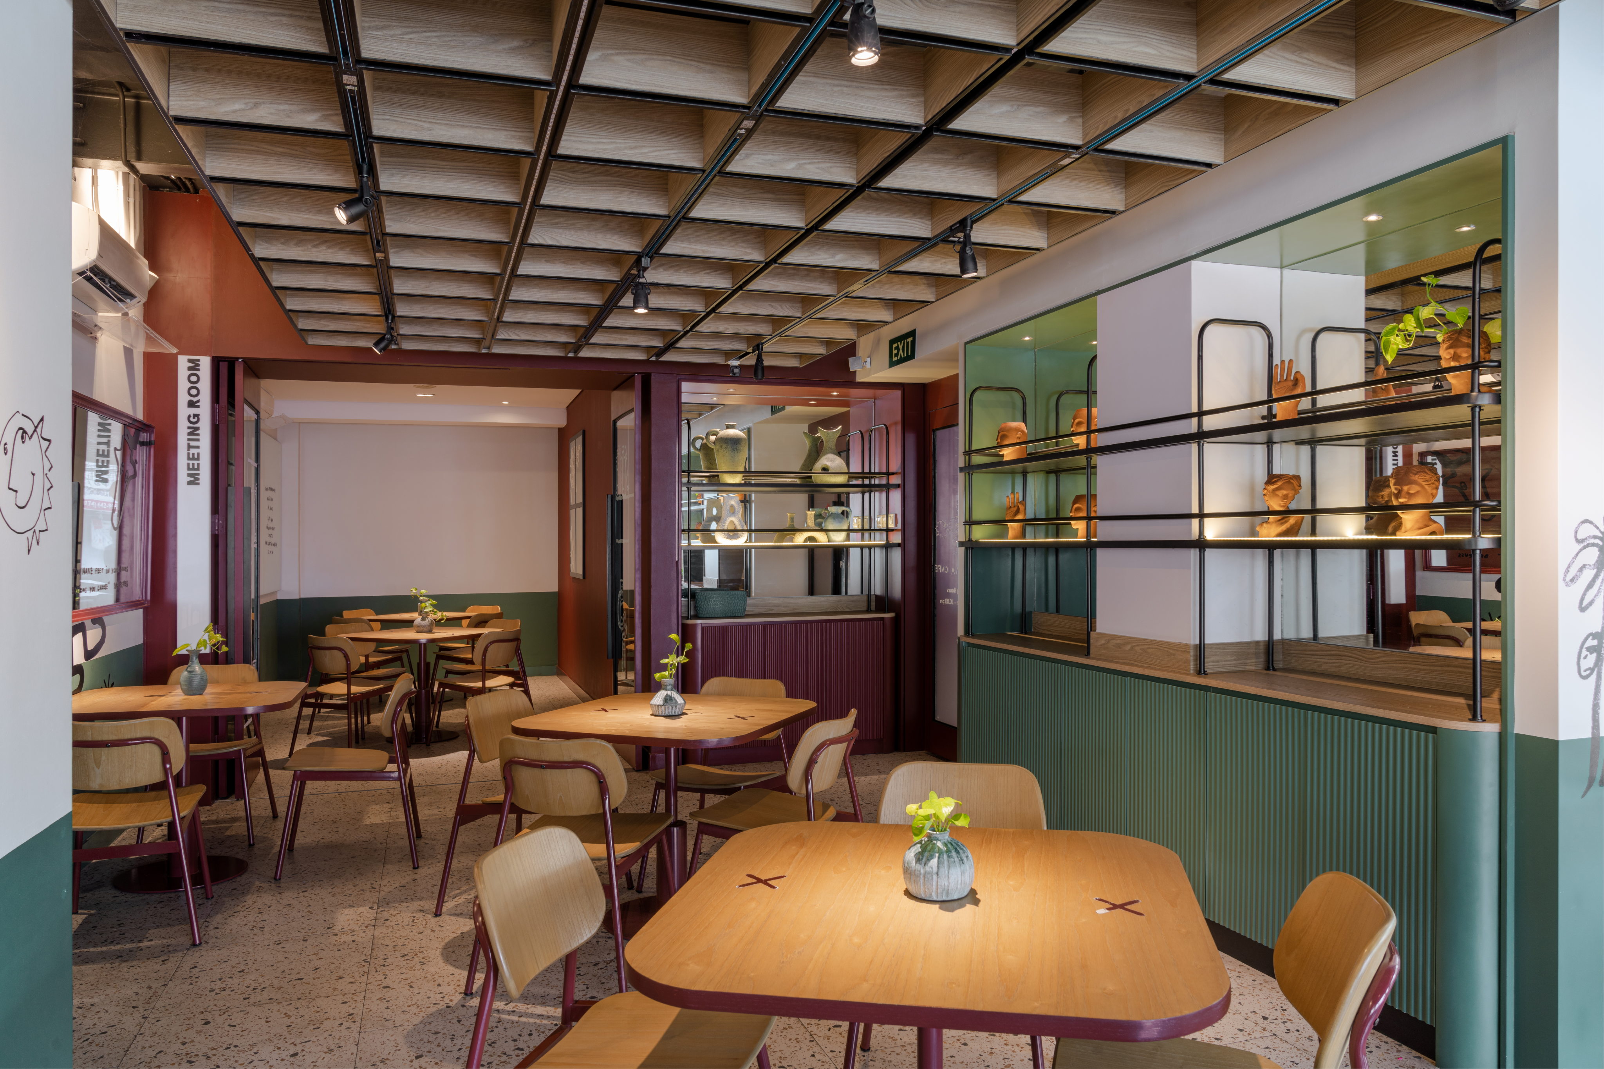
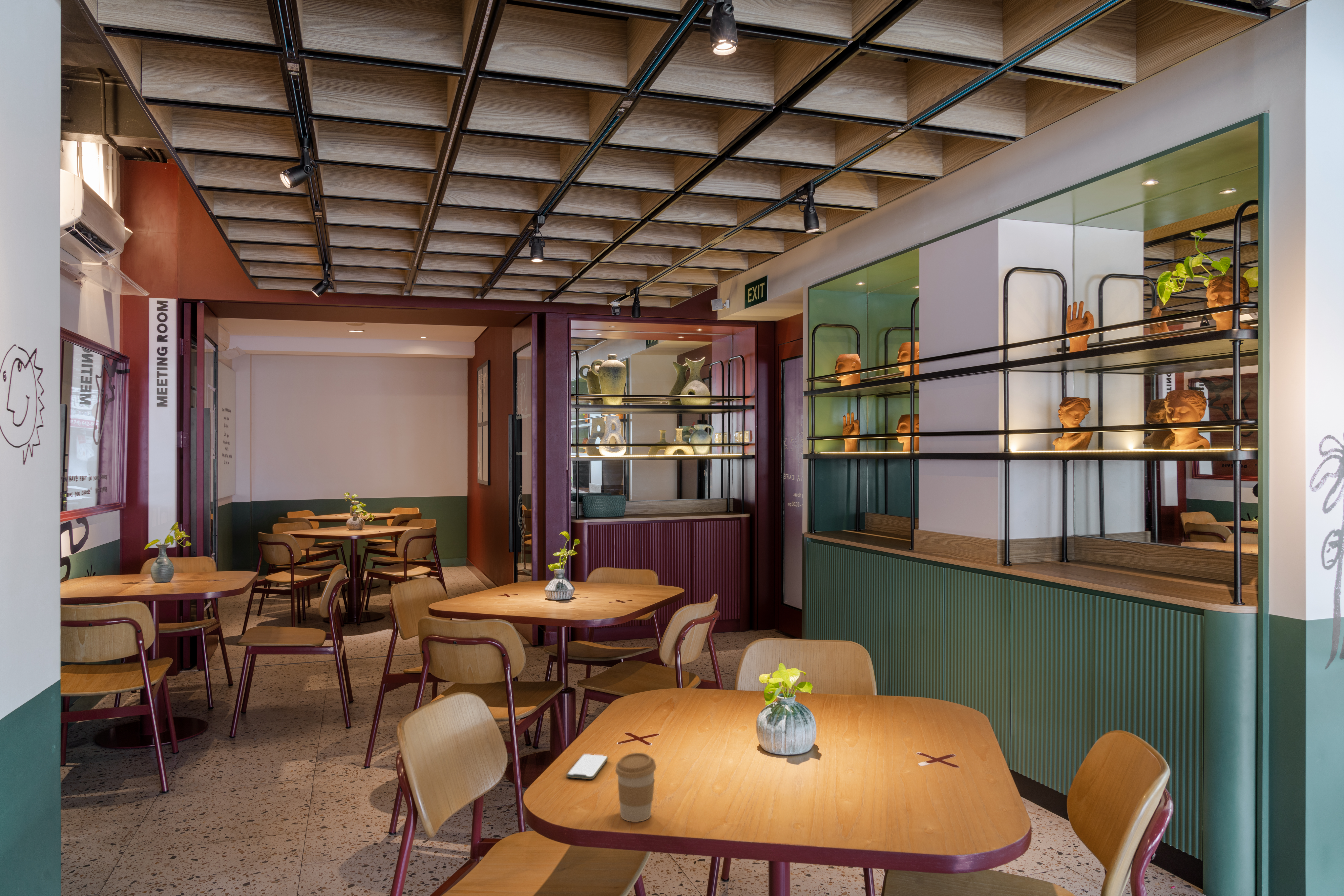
+ coffee cup [615,752,657,822]
+ smartphone [566,754,608,780]
